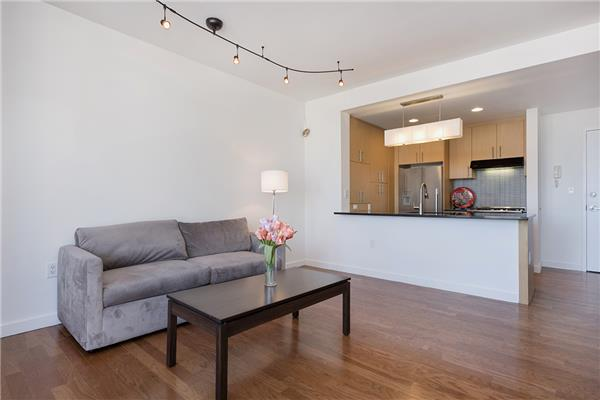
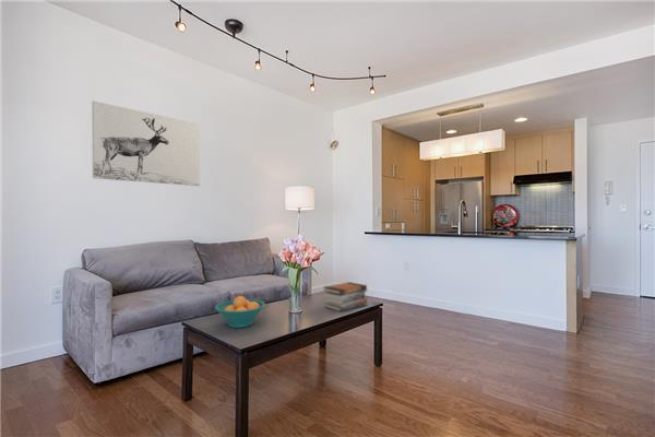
+ fruit bowl [214,295,266,329]
+ wall art [91,101,201,187]
+ book stack [322,281,369,312]
